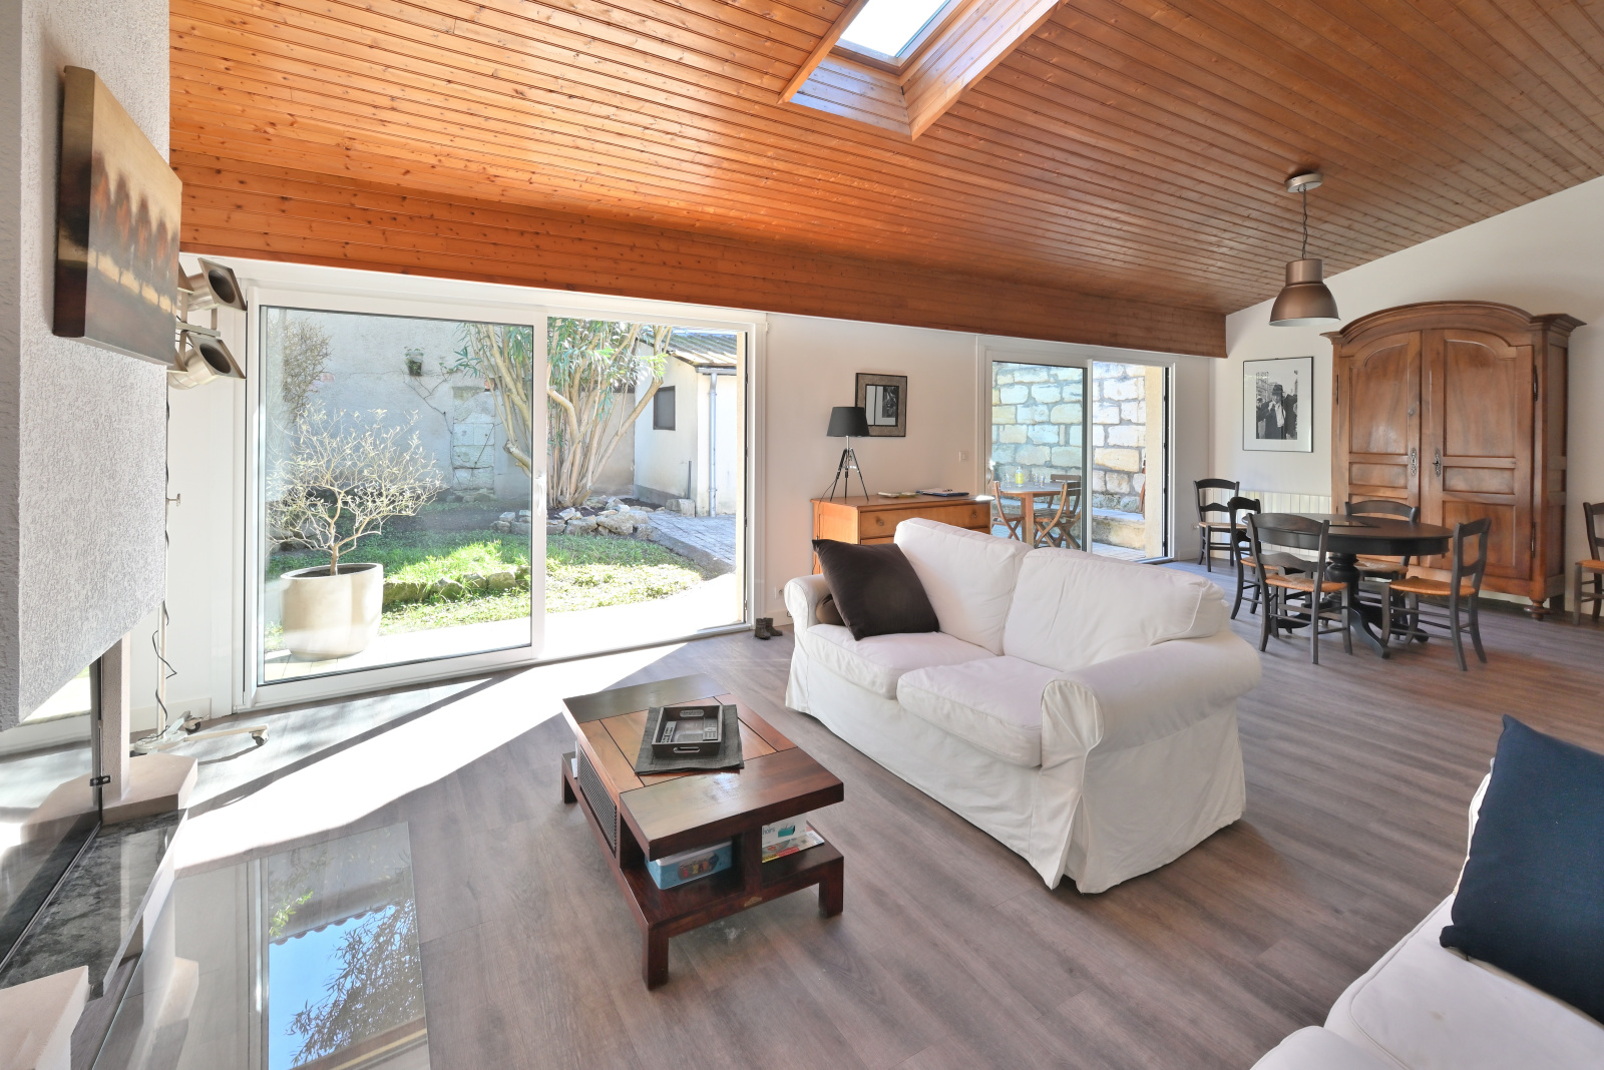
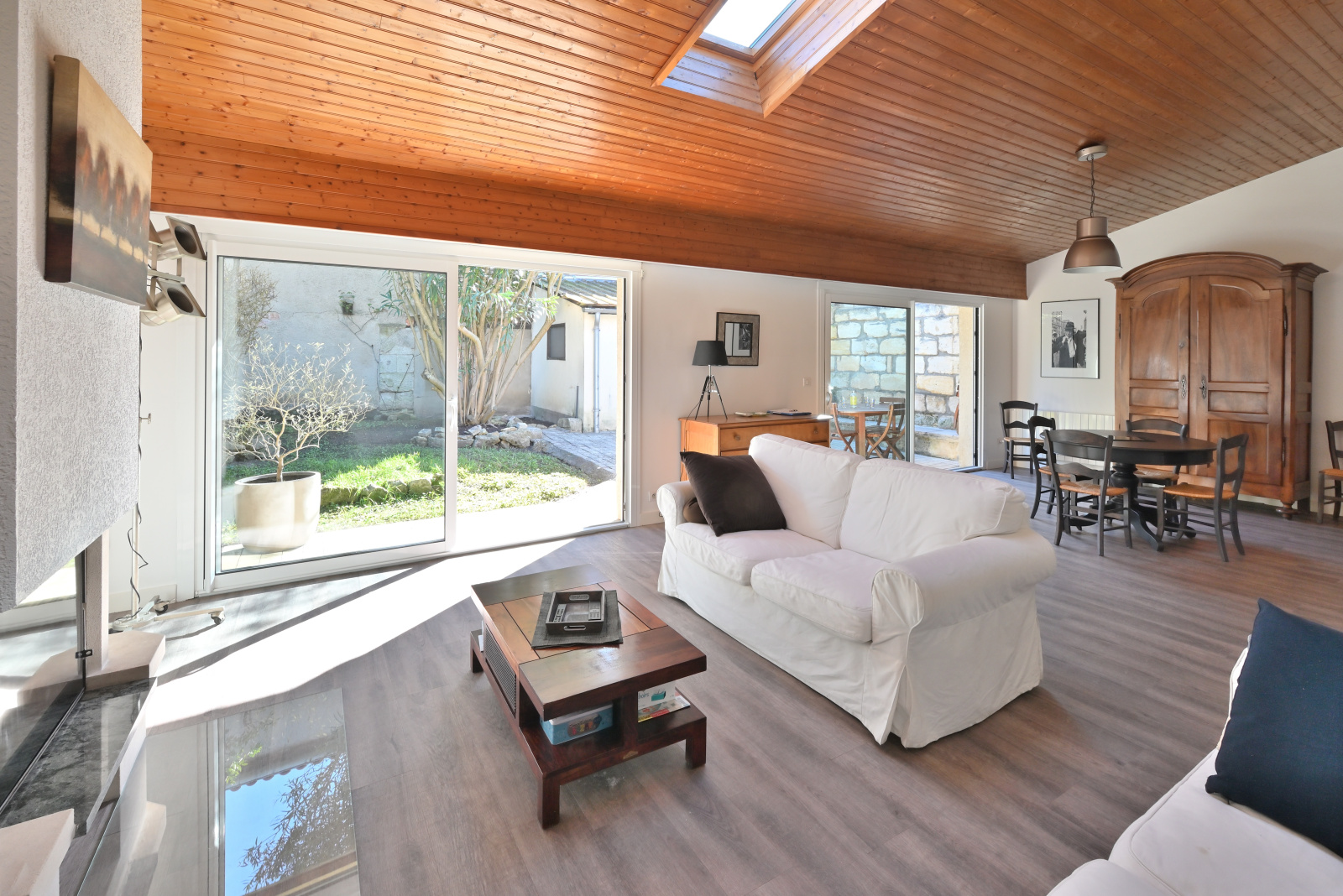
- boots [752,616,783,639]
